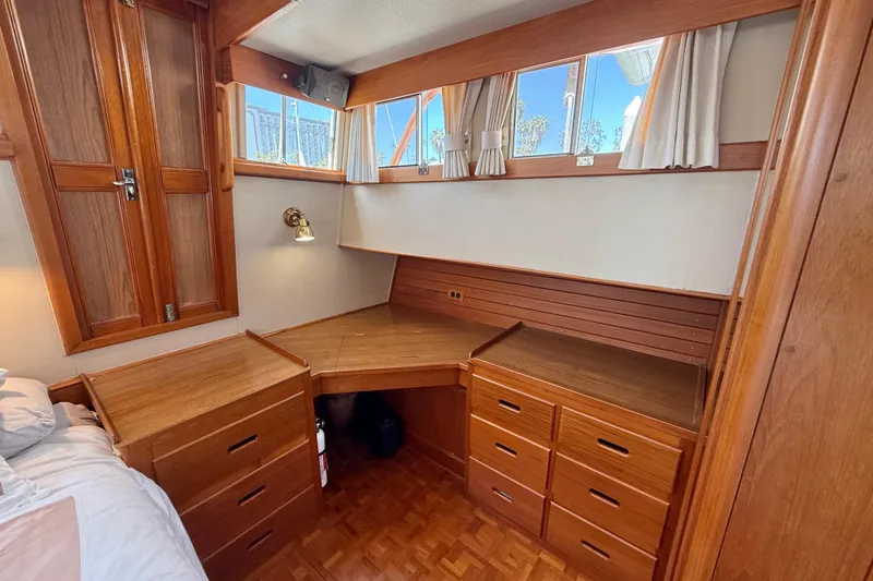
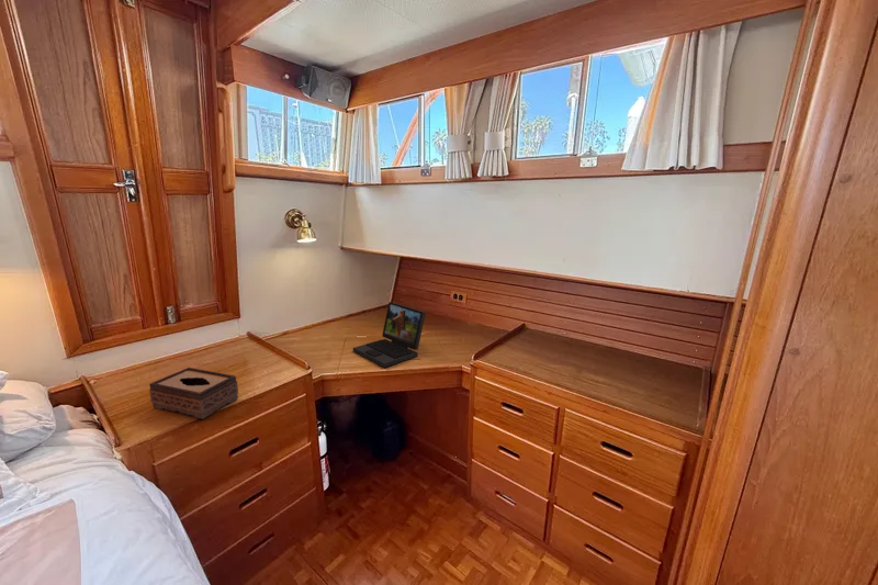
+ laptop [352,301,427,369]
+ tissue box [148,367,239,420]
